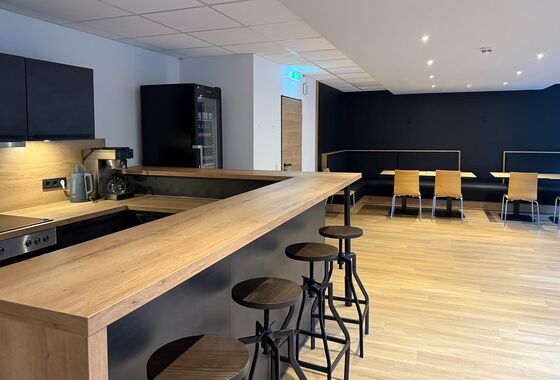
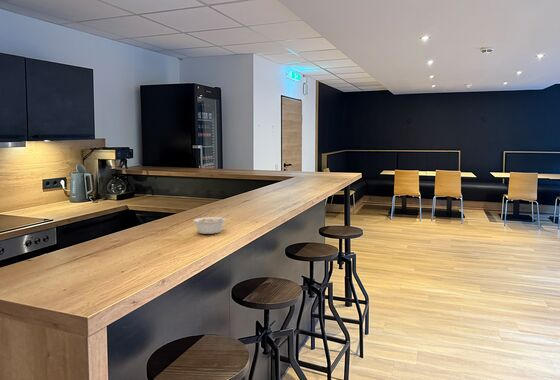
+ legume [192,214,230,235]
